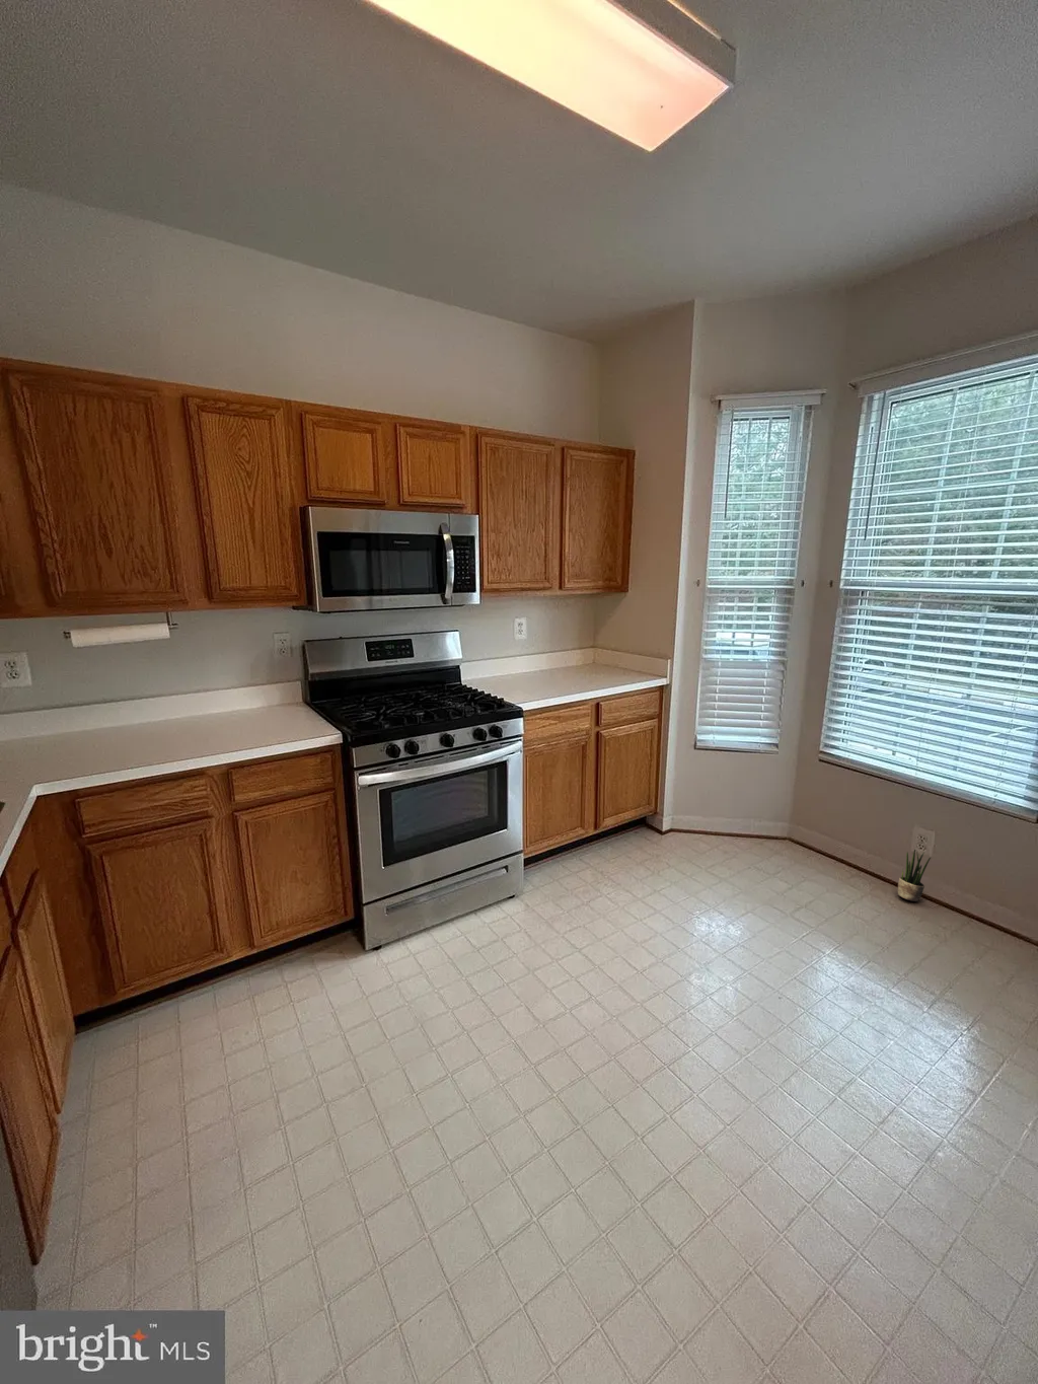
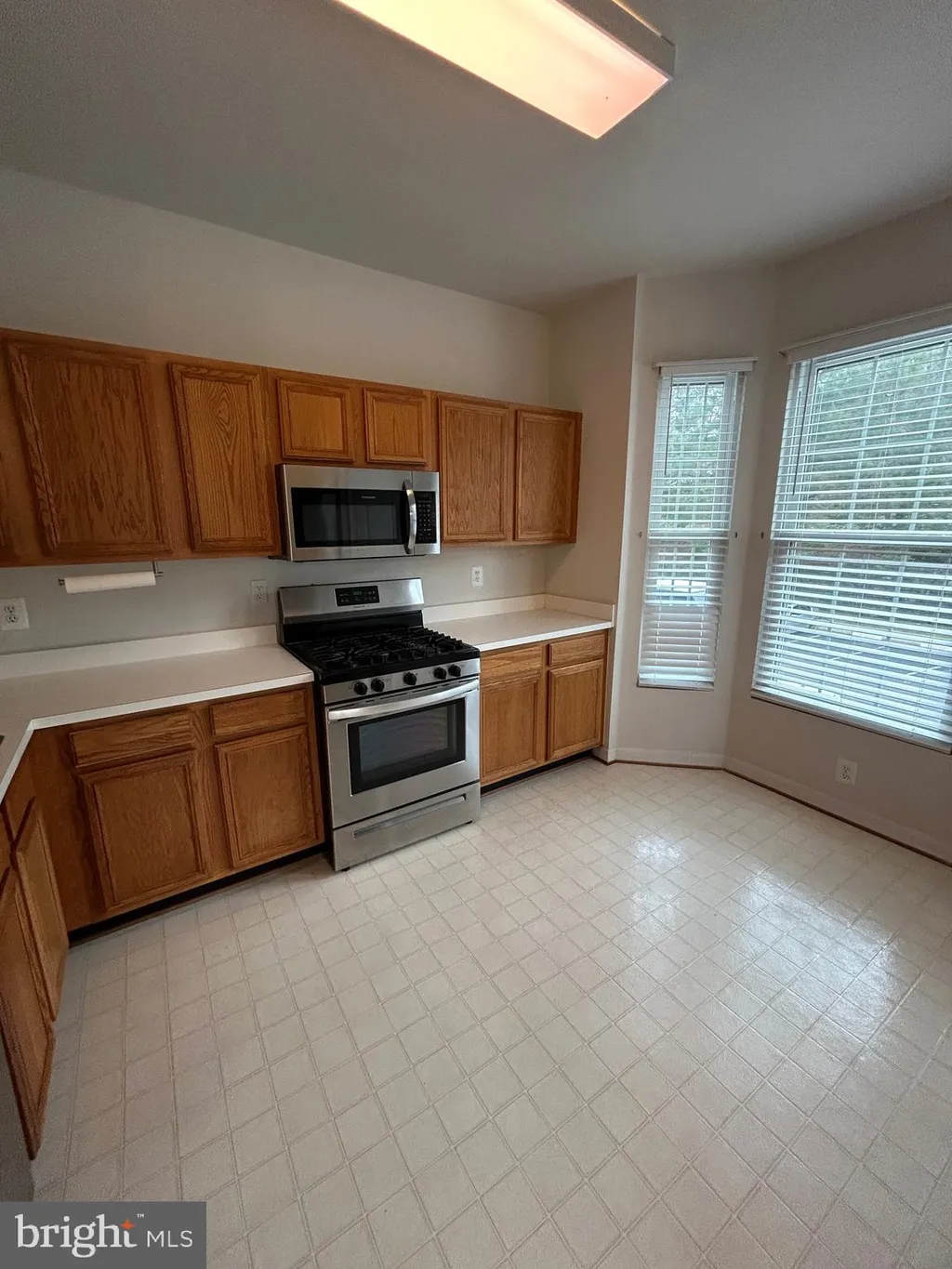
- potted plant [897,849,931,902]
